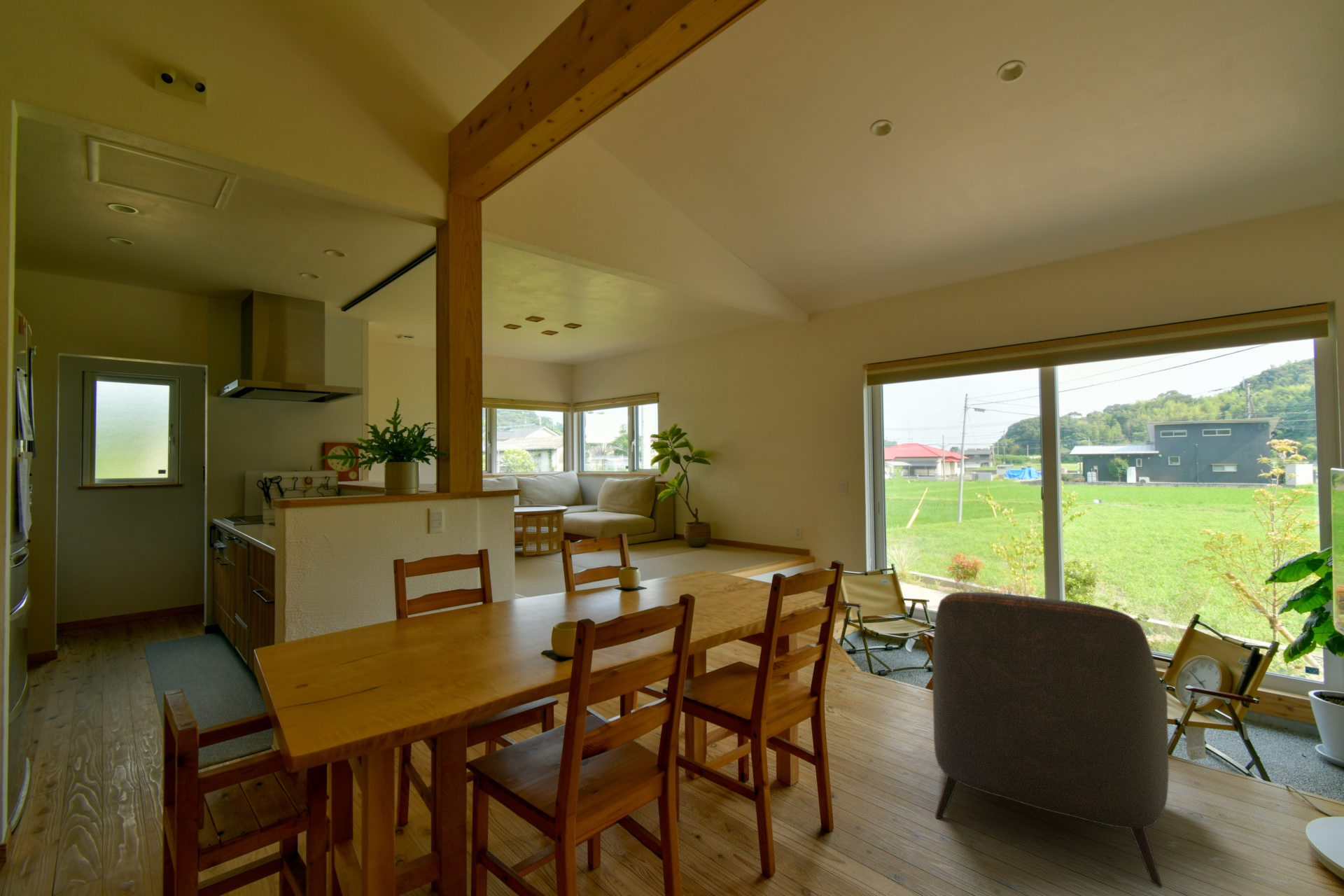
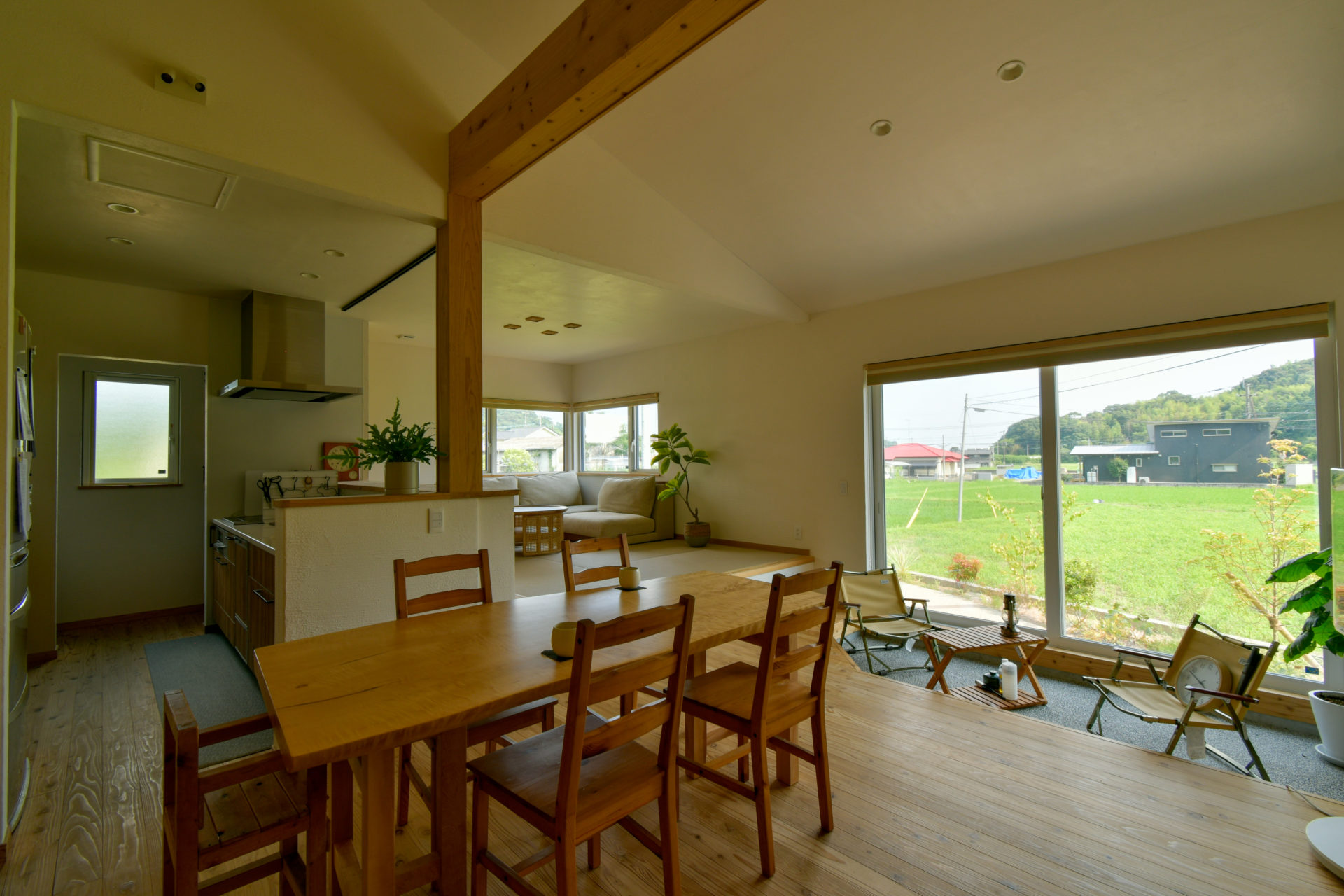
- armchair [932,591,1169,888]
